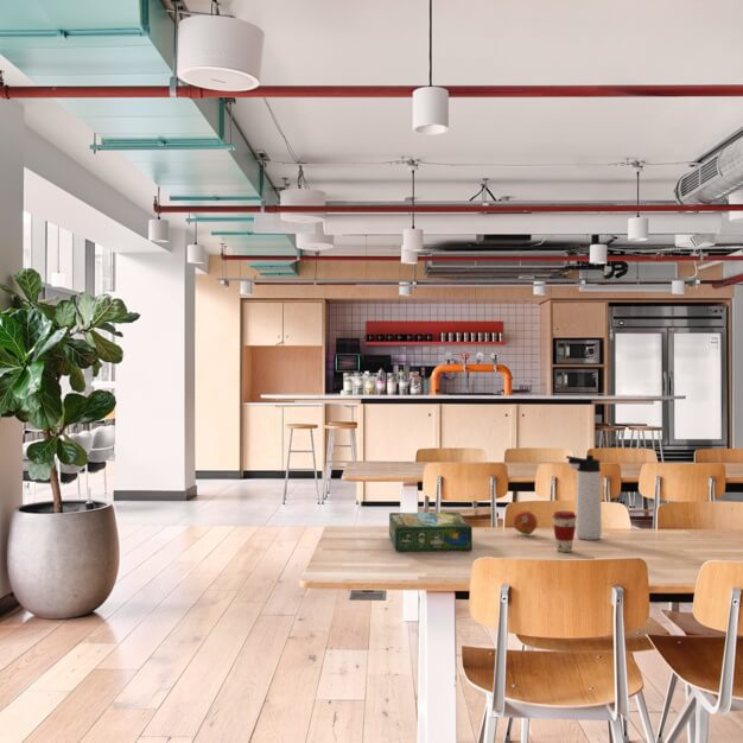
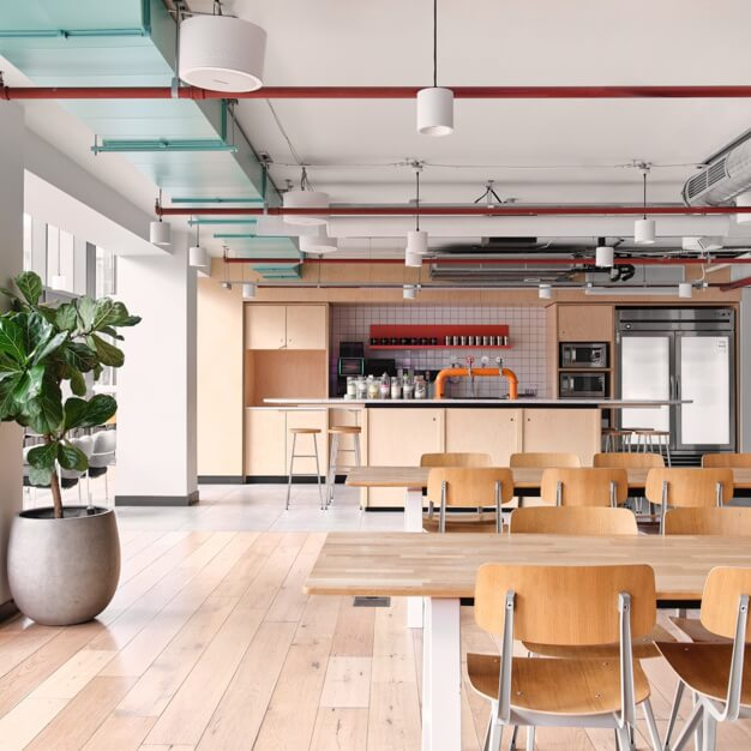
- coffee cup [551,510,577,553]
- board game [388,512,474,552]
- fruit [513,510,538,535]
- thermos bottle [565,455,603,541]
